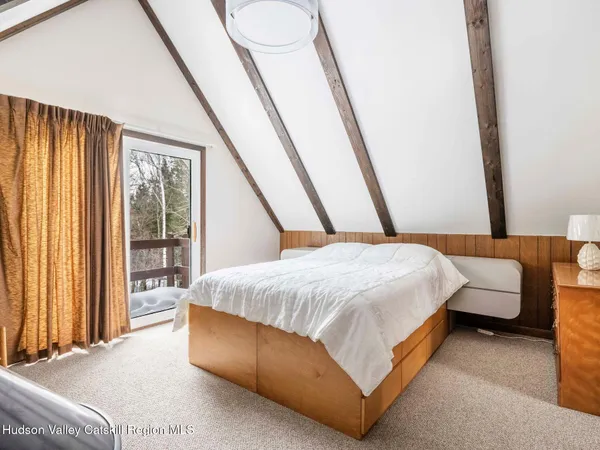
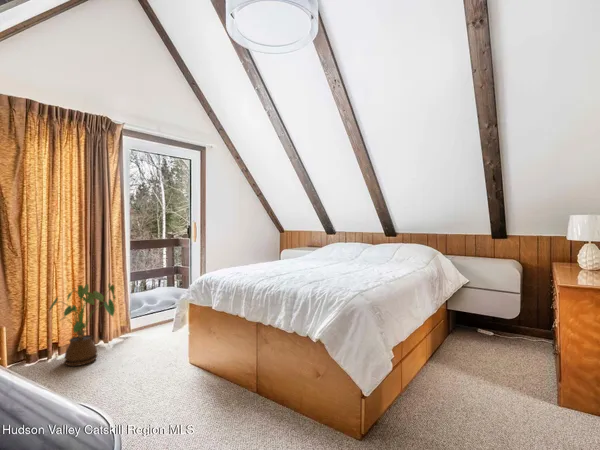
+ house plant [47,282,116,367]
